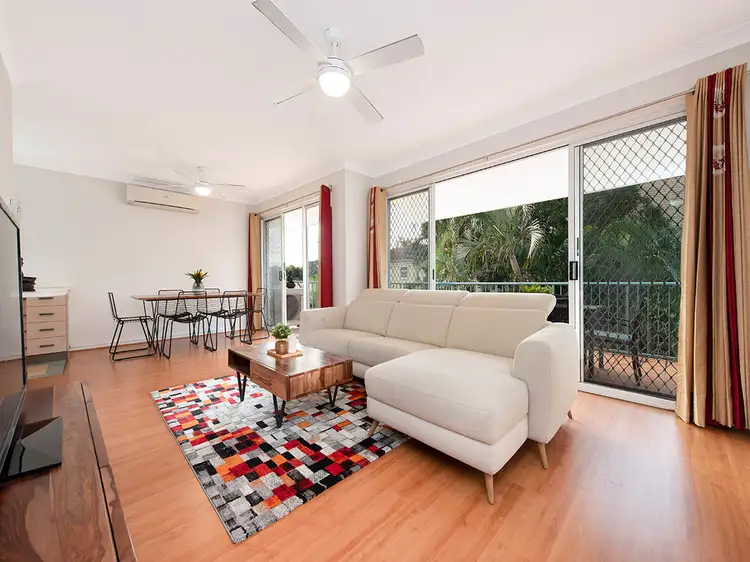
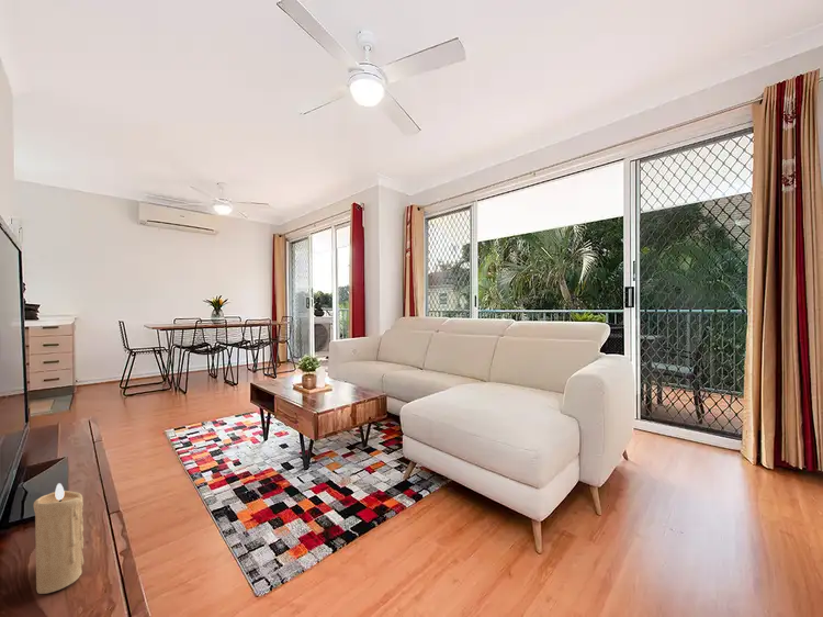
+ candle [33,482,84,595]
